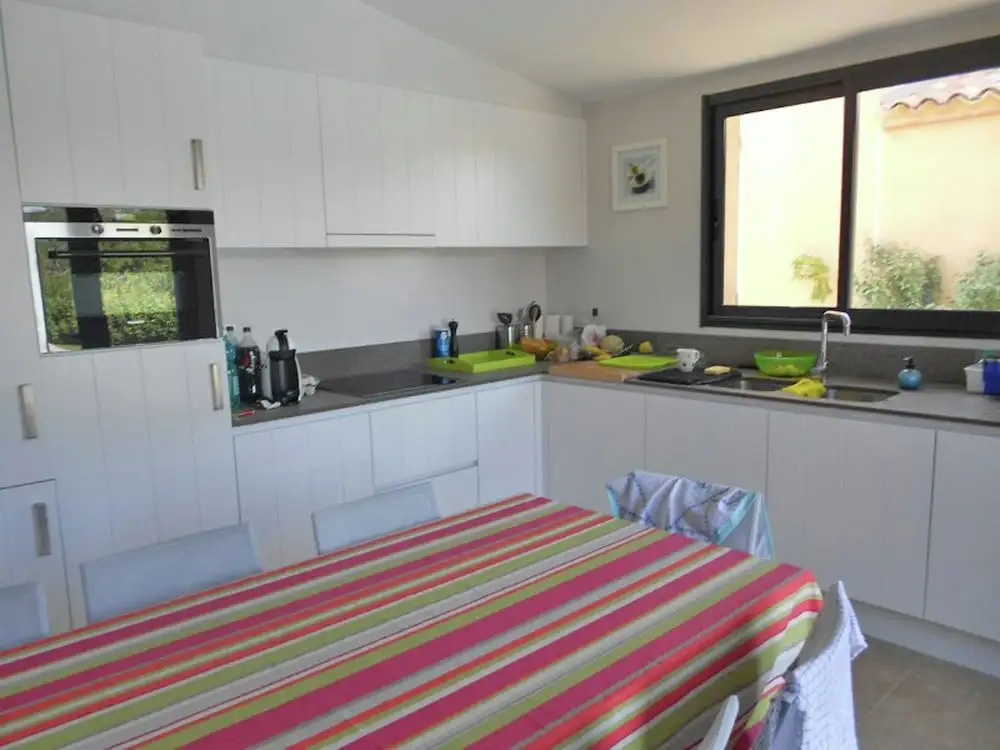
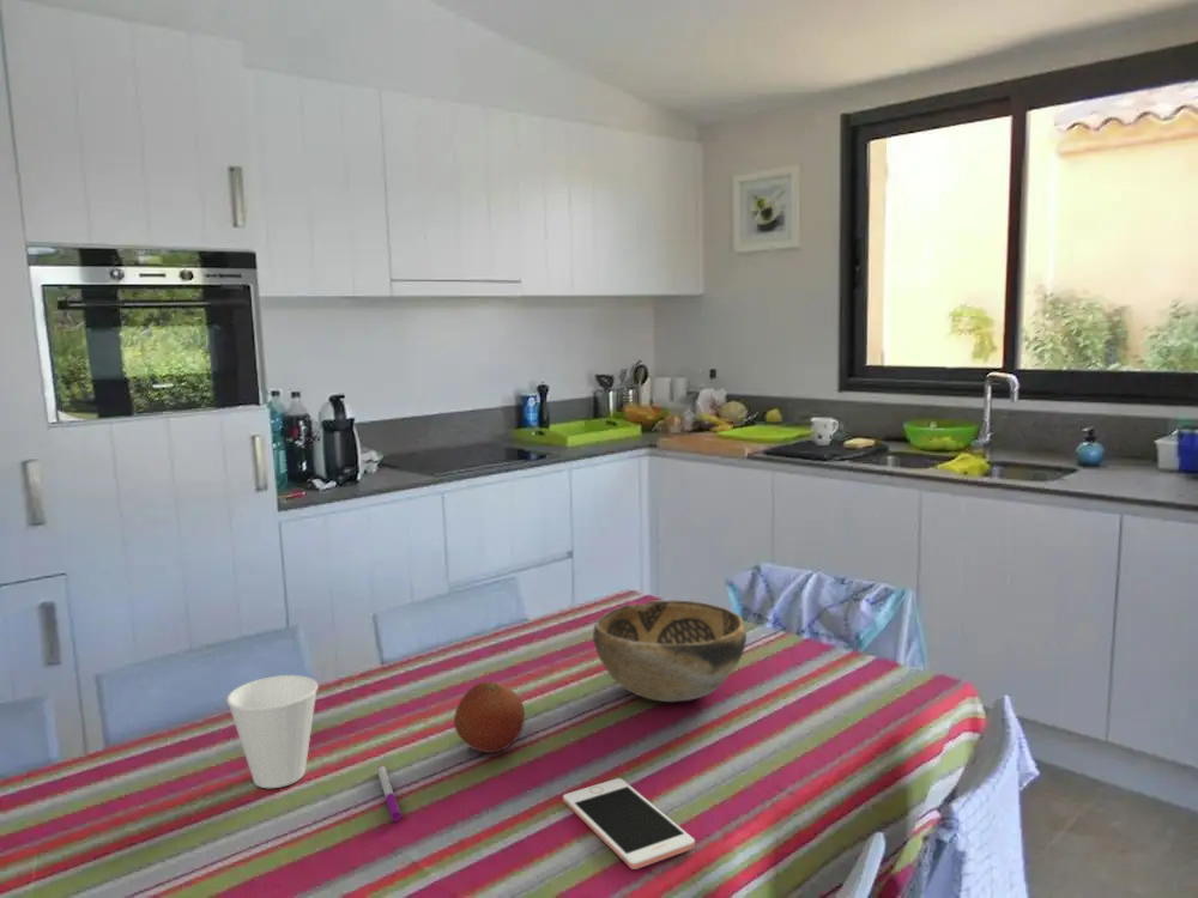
+ pen [376,764,403,823]
+ decorative bowl [592,599,748,703]
+ cup [225,674,319,789]
+ cell phone [562,777,696,870]
+ fruit [453,680,526,754]
